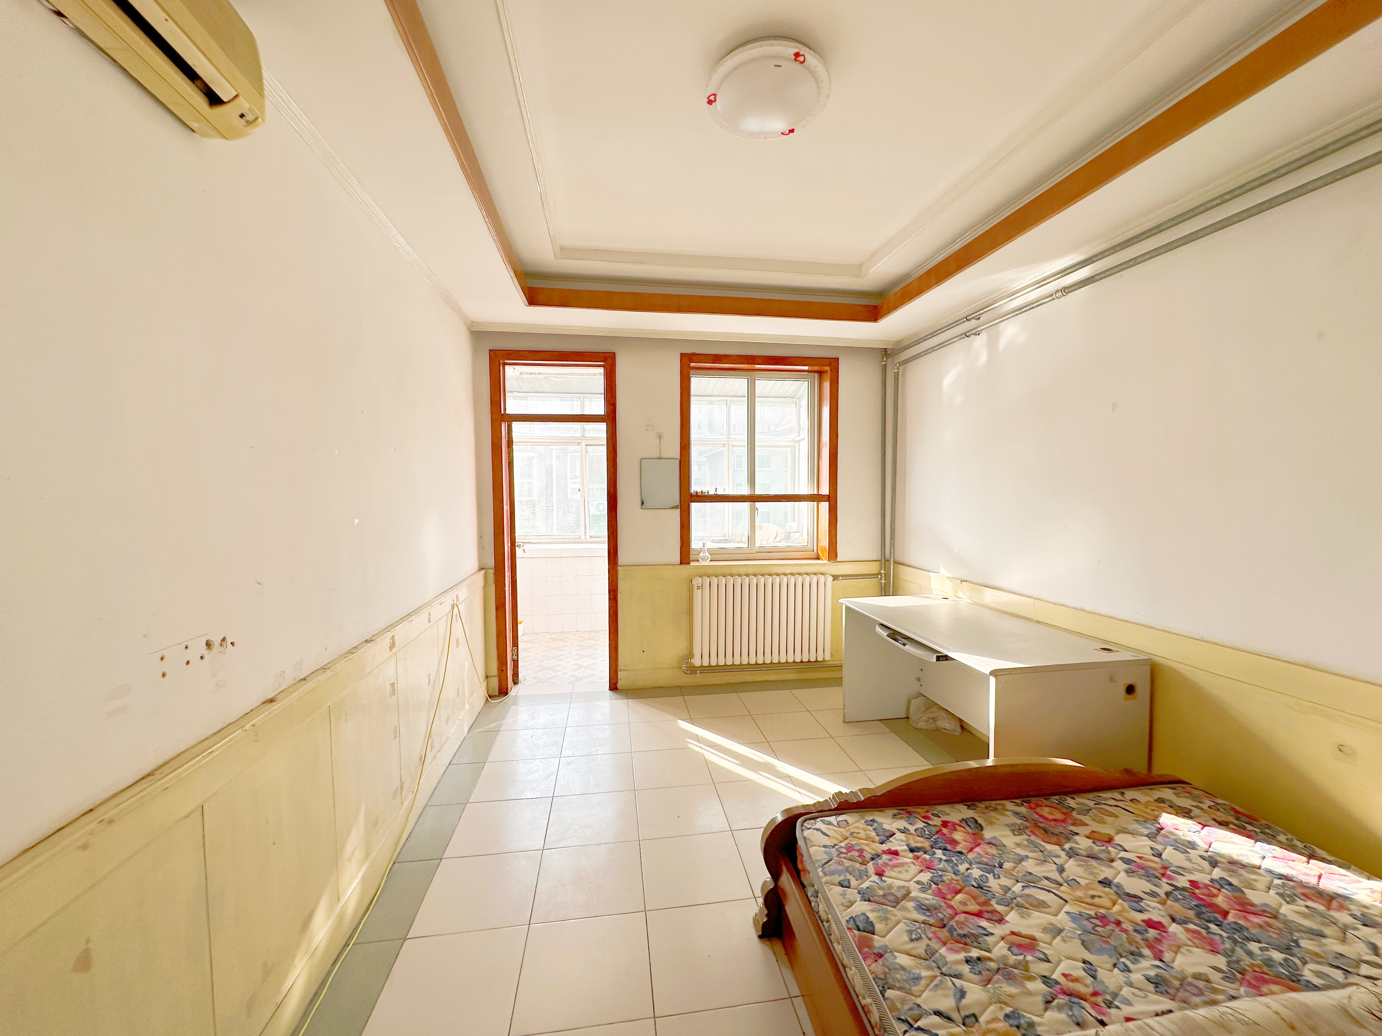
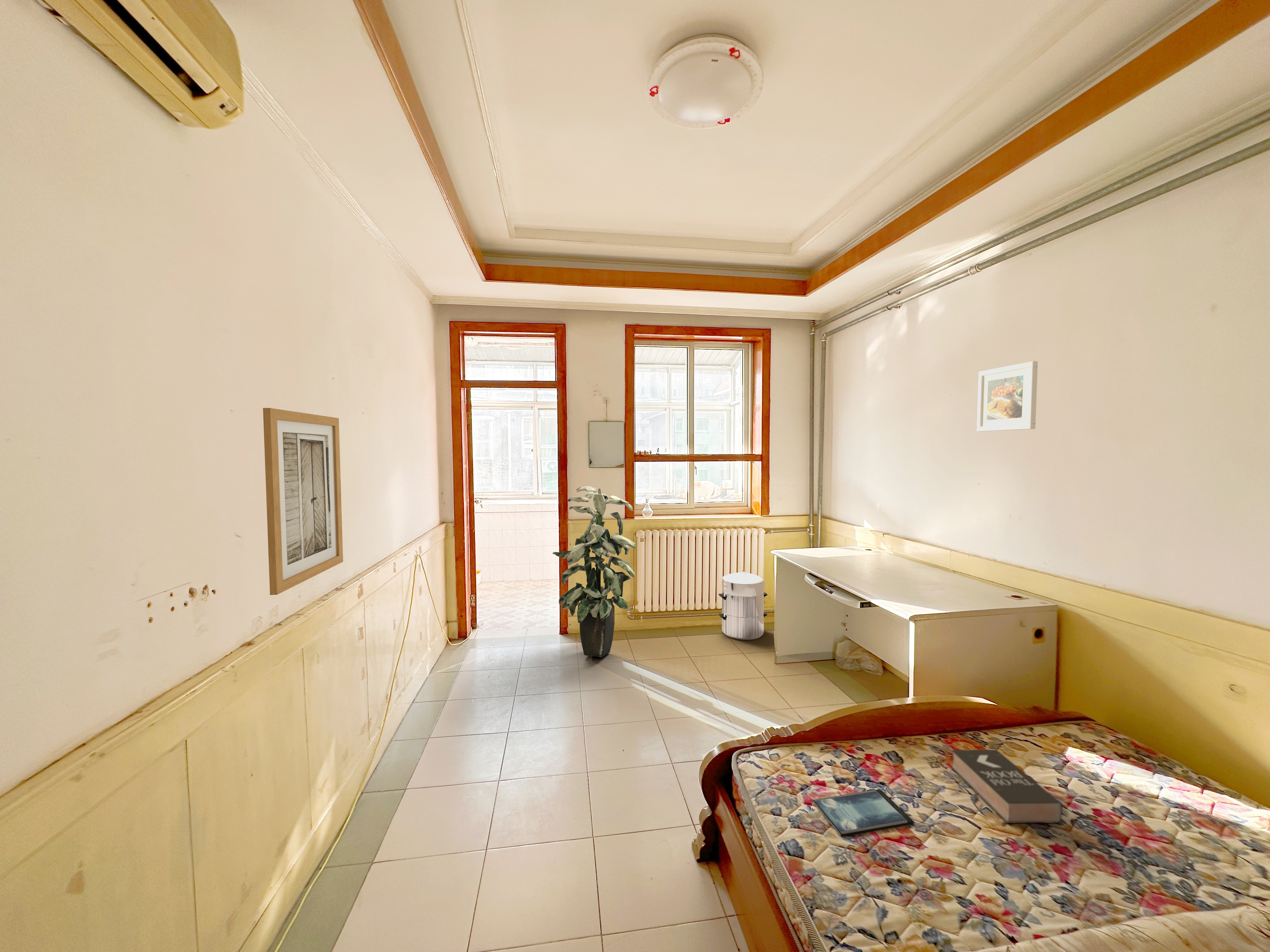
+ tablet [813,789,913,836]
+ book [950,749,1063,823]
+ waste bin [718,570,768,640]
+ indoor plant [552,486,637,657]
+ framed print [976,361,1038,432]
+ wall art [263,408,343,595]
